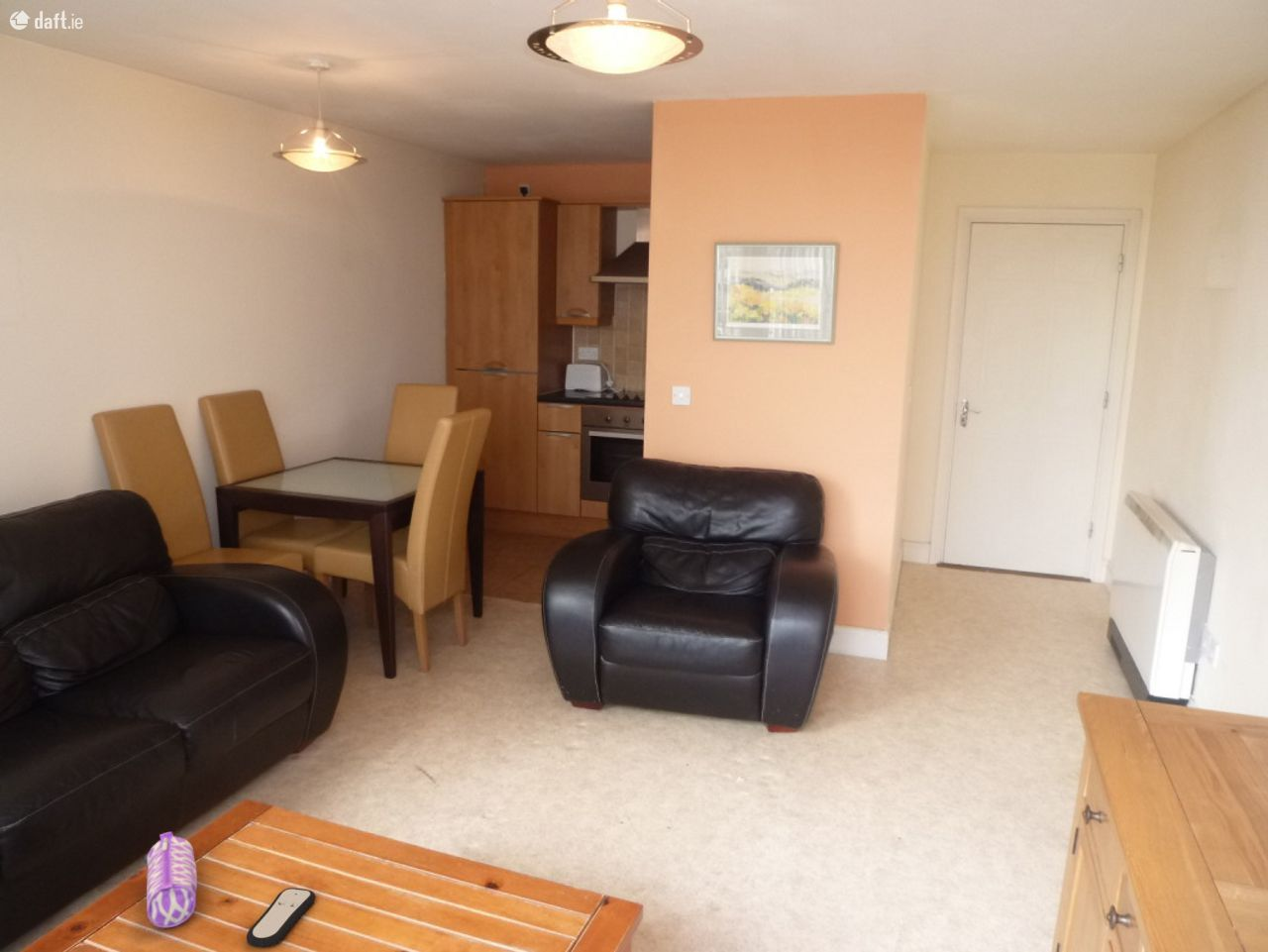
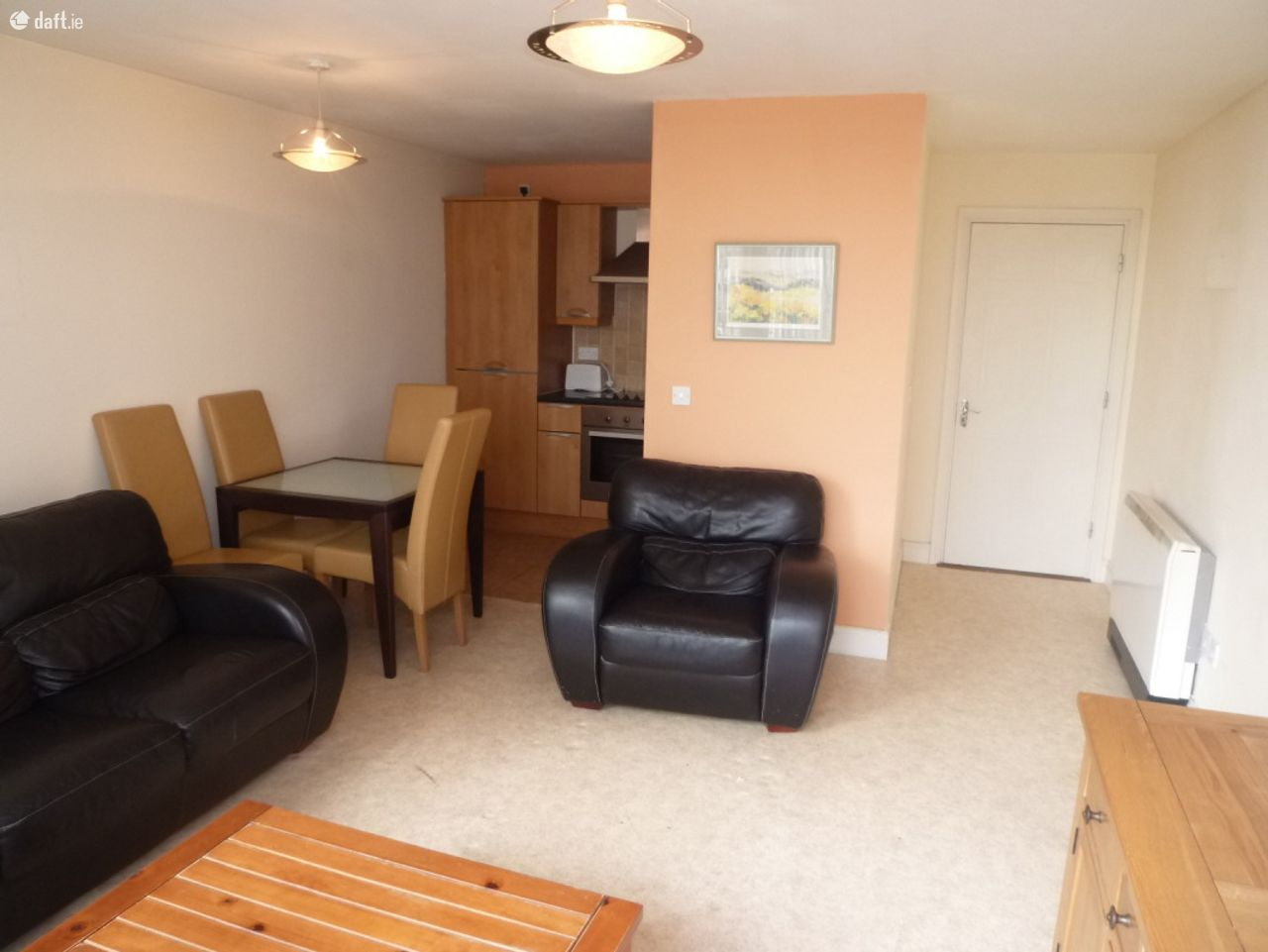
- remote control [246,887,317,949]
- pencil case [144,831,198,929]
